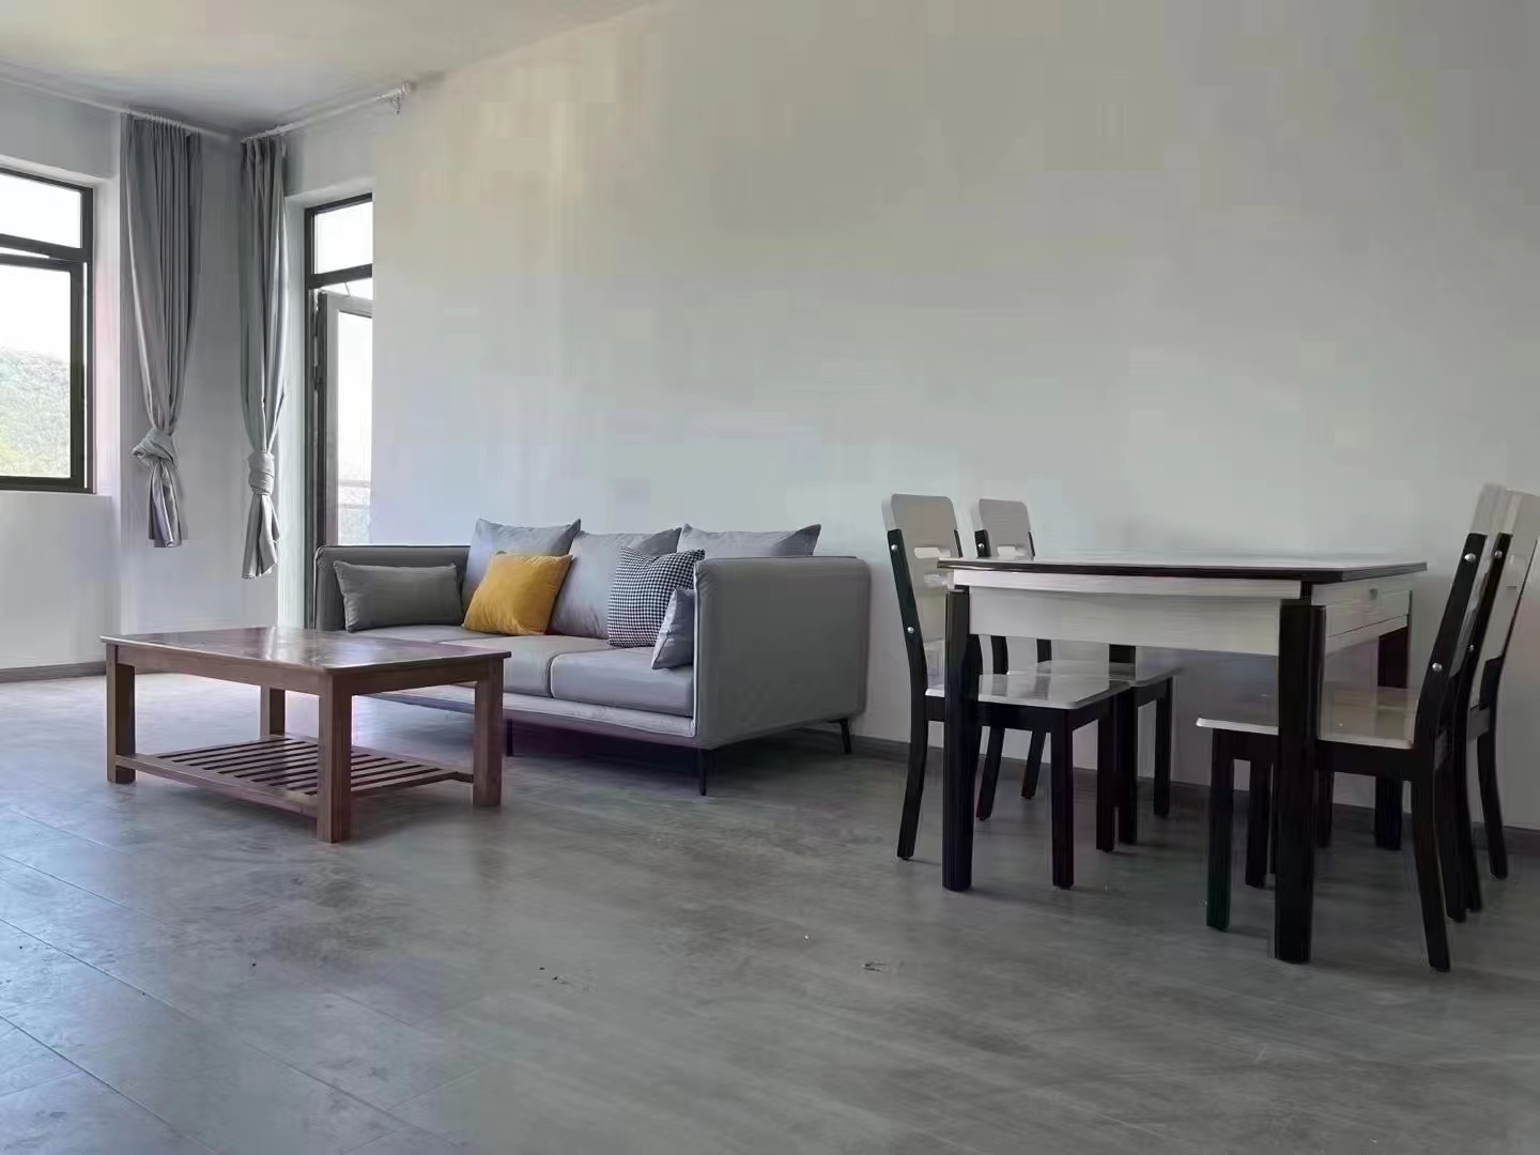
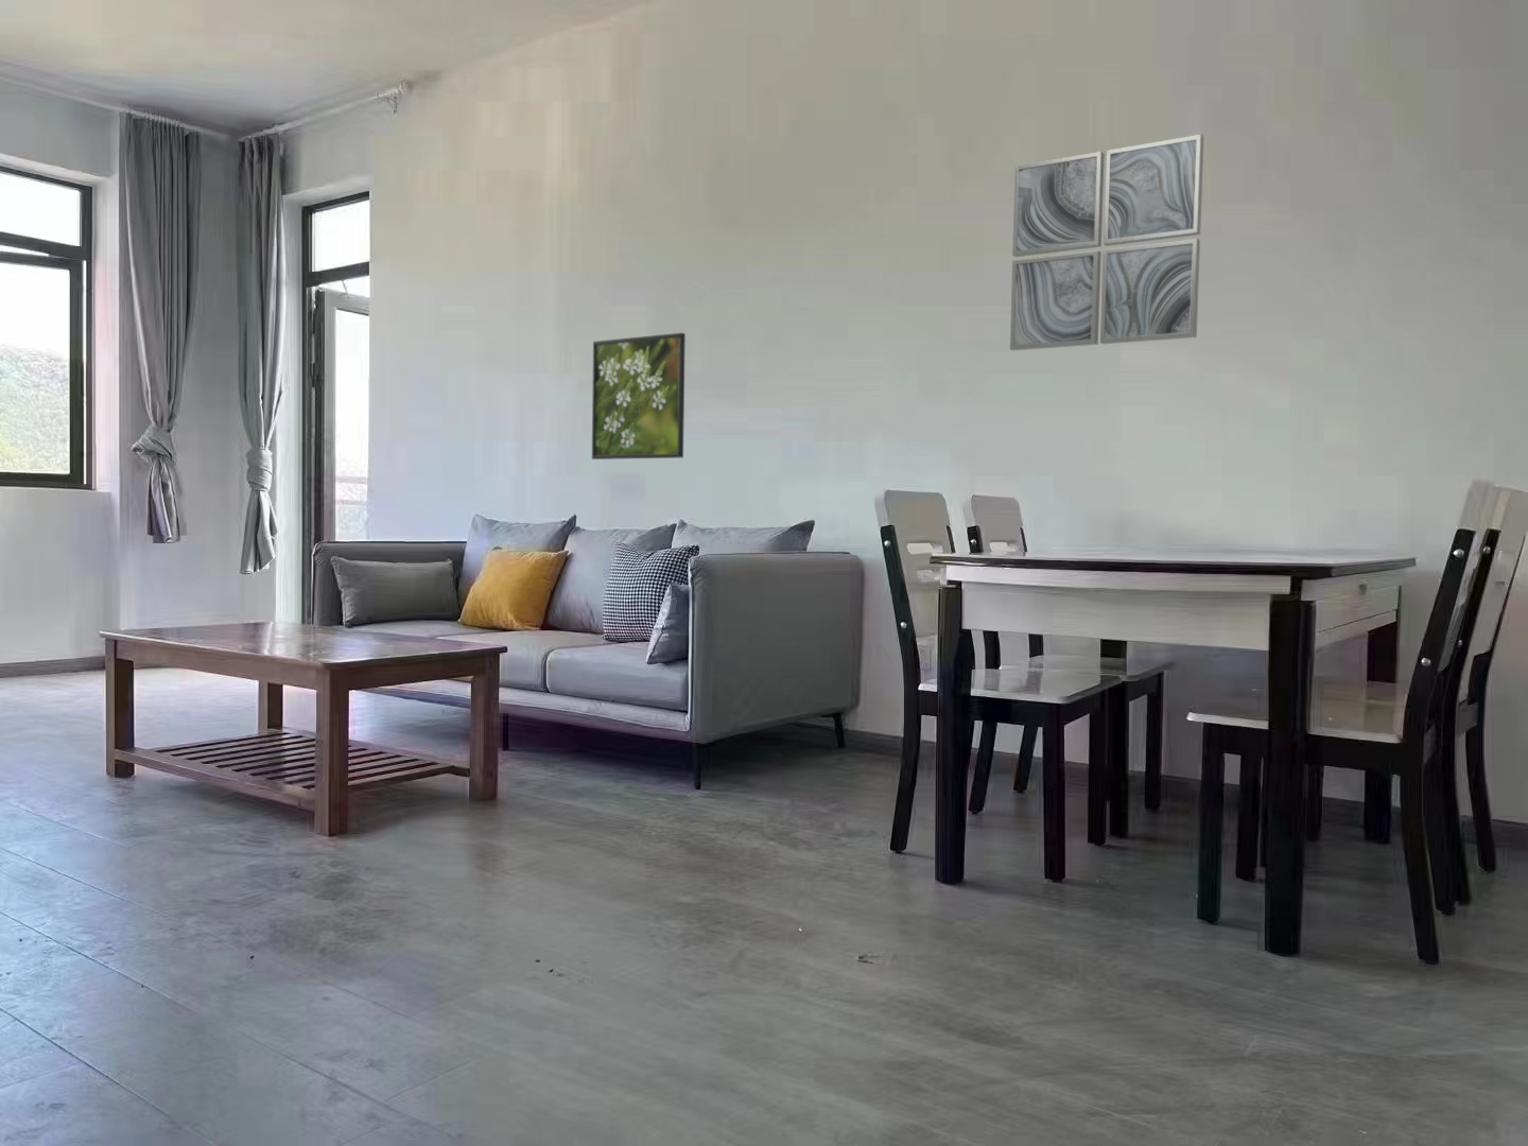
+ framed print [591,332,687,461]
+ wall art [1009,134,1206,352]
